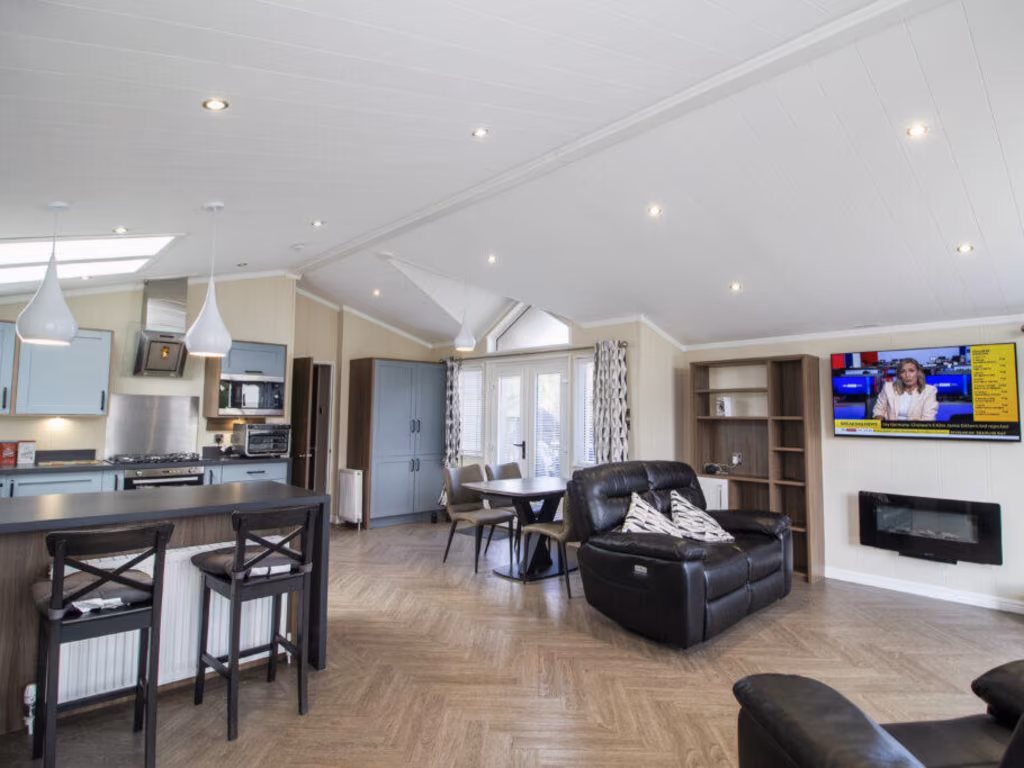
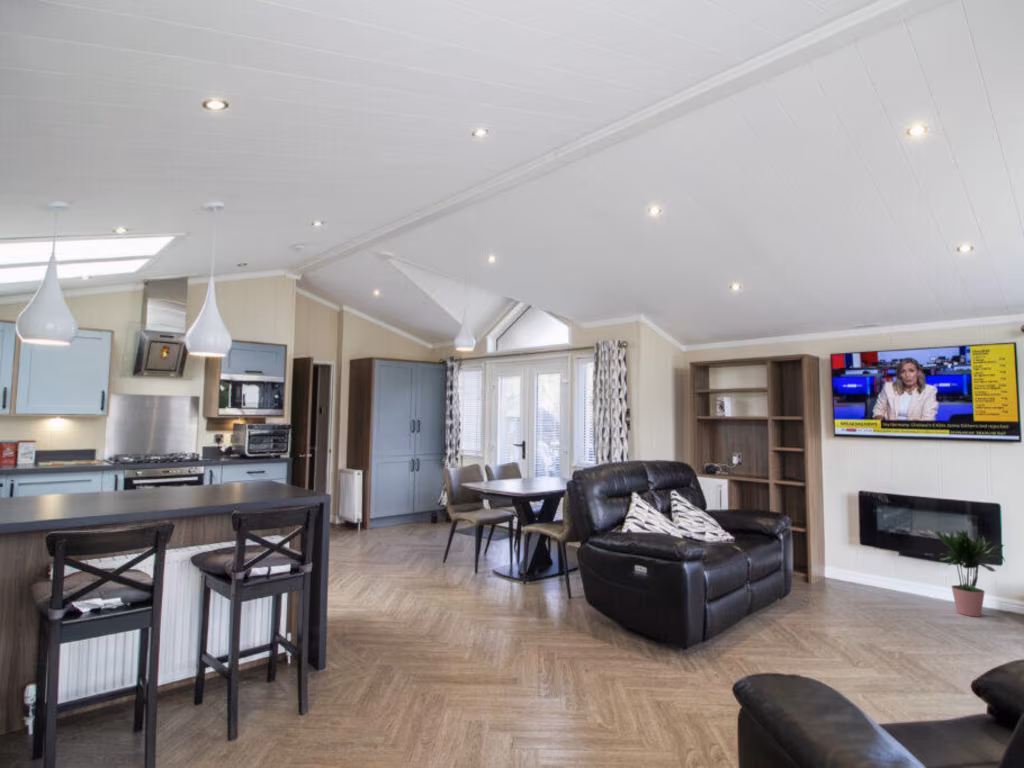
+ potted plant [935,527,1006,618]
